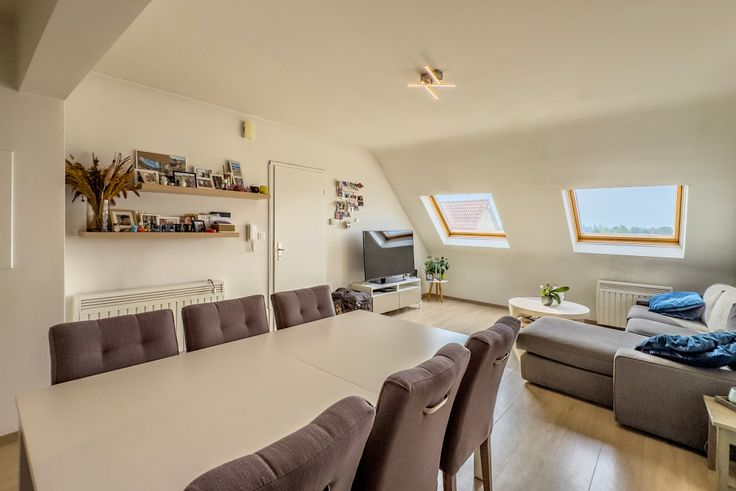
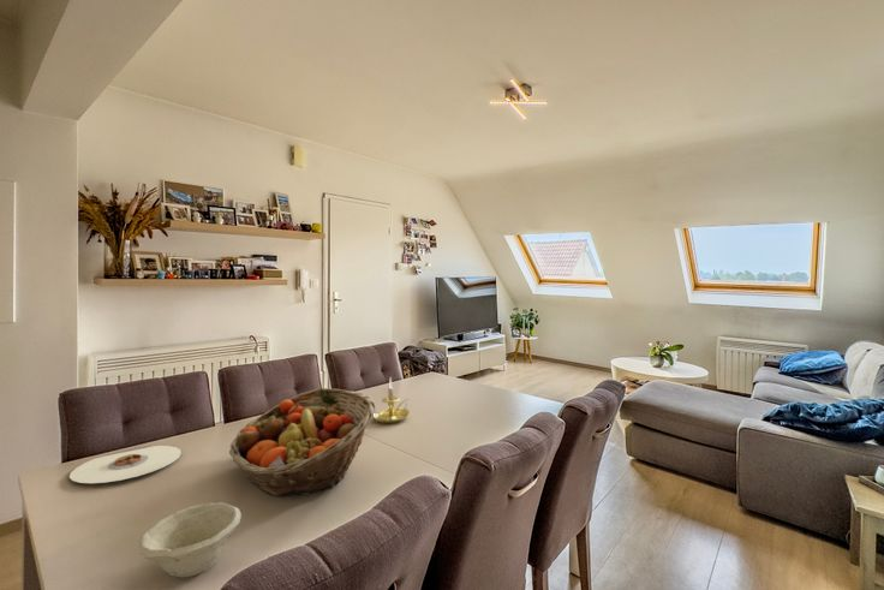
+ fruit basket [228,387,377,497]
+ bowl [137,501,243,579]
+ plate [68,445,183,484]
+ candle holder [372,376,411,424]
